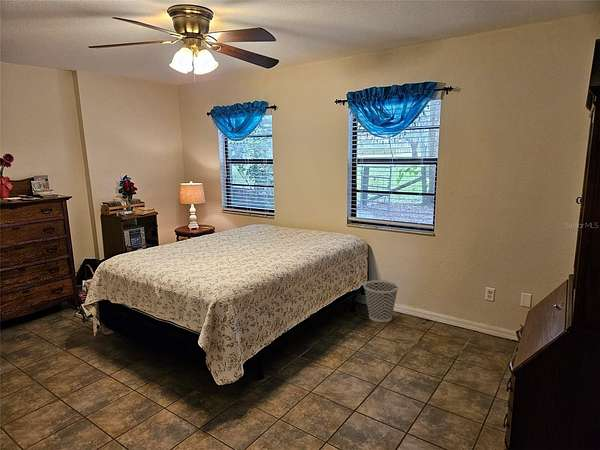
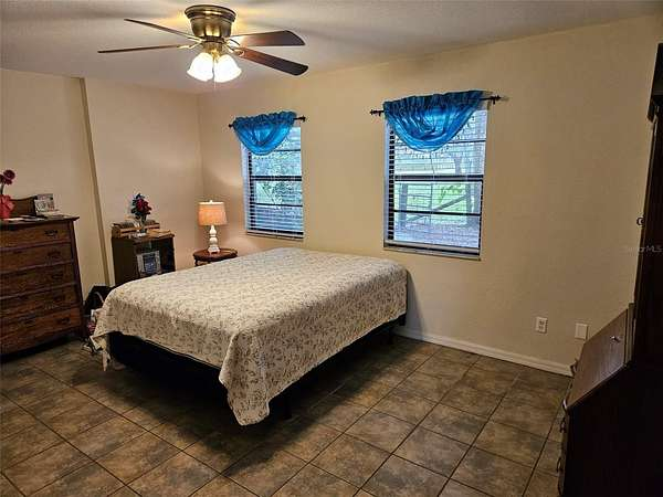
- wastebasket [363,279,400,323]
